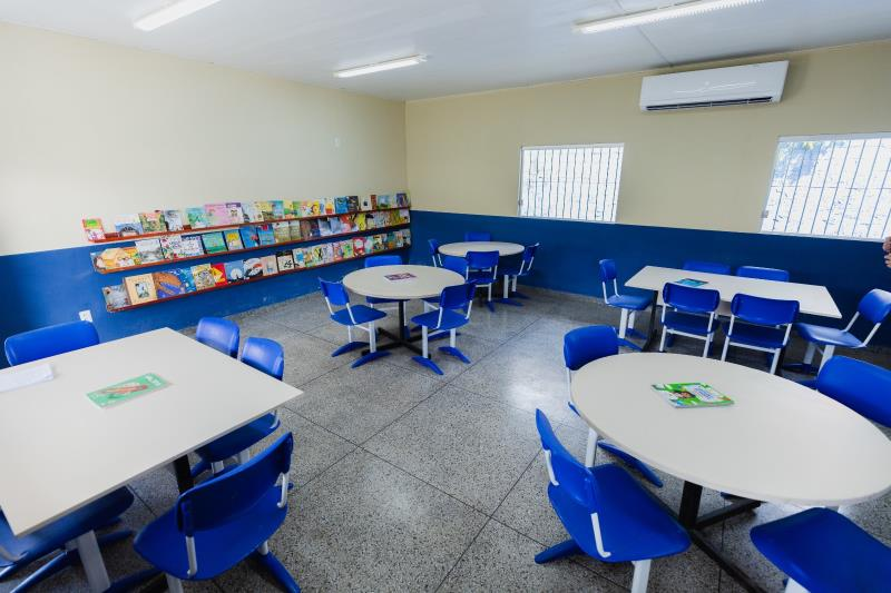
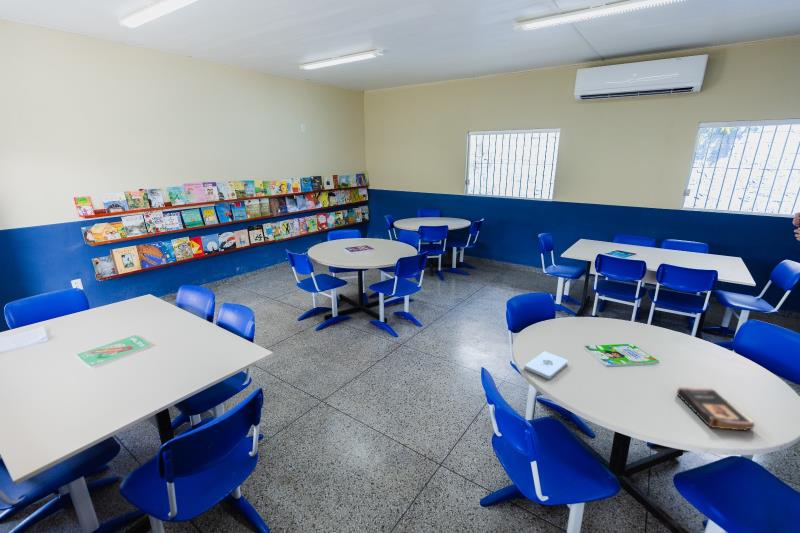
+ book [676,386,756,432]
+ notepad [523,350,569,380]
